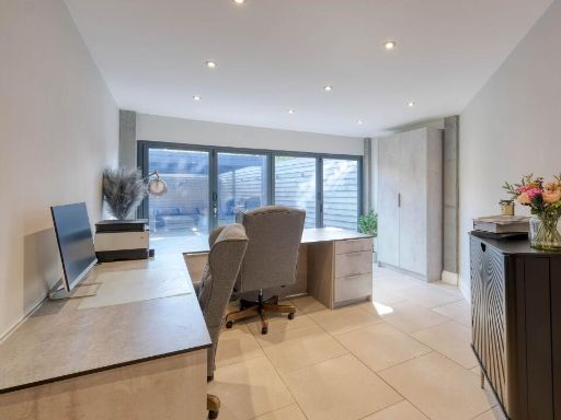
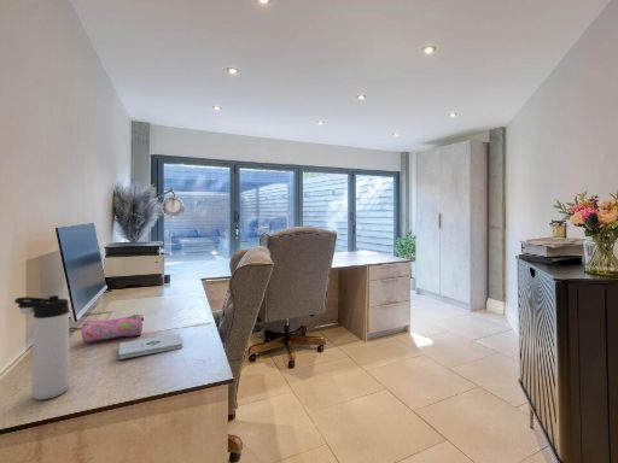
+ pencil case [81,313,145,344]
+ notepad [117,333,183,361]
+ thermos bottle [13,294,71,400]
